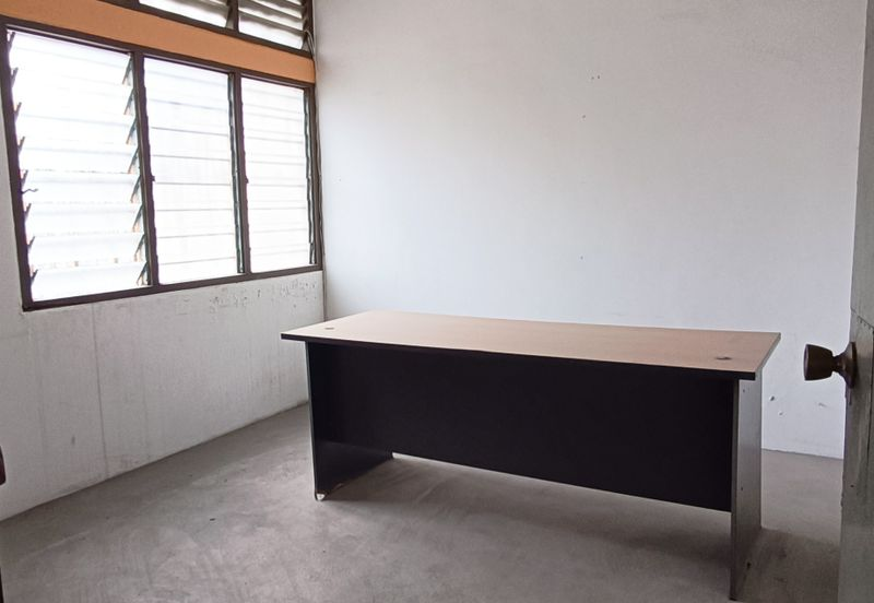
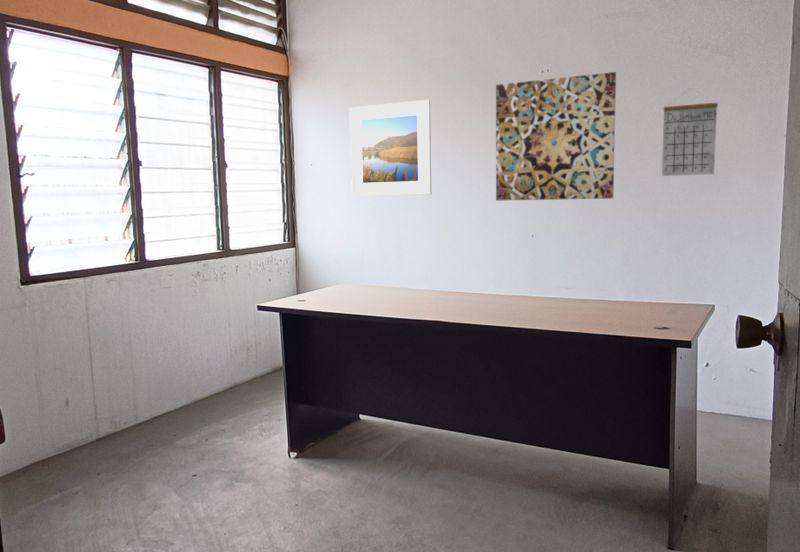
+ wall art [495,71,617,202]
+ calendar [661,87,719,177]
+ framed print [348,99,433,197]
